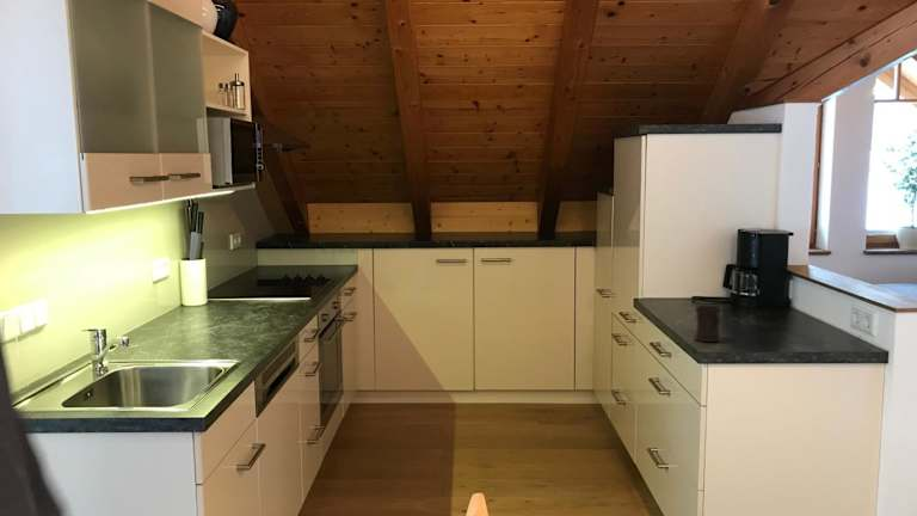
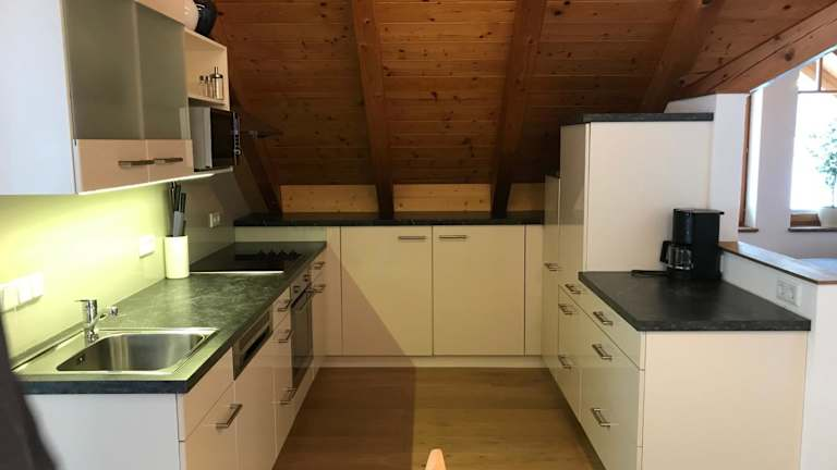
- mug [694,303,724,343]
